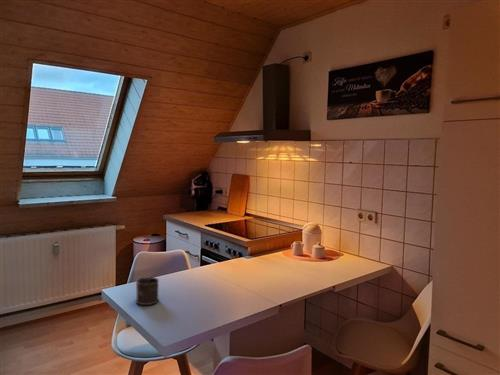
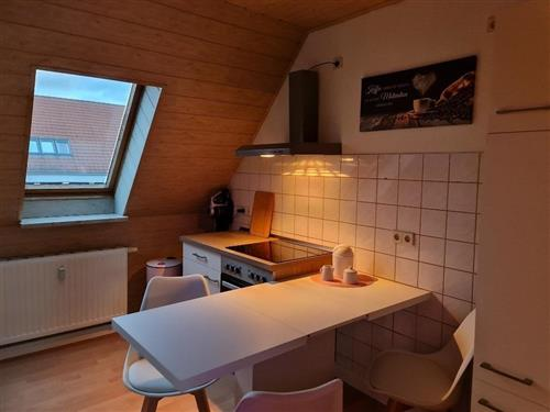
- mug [135,276,160,306]
